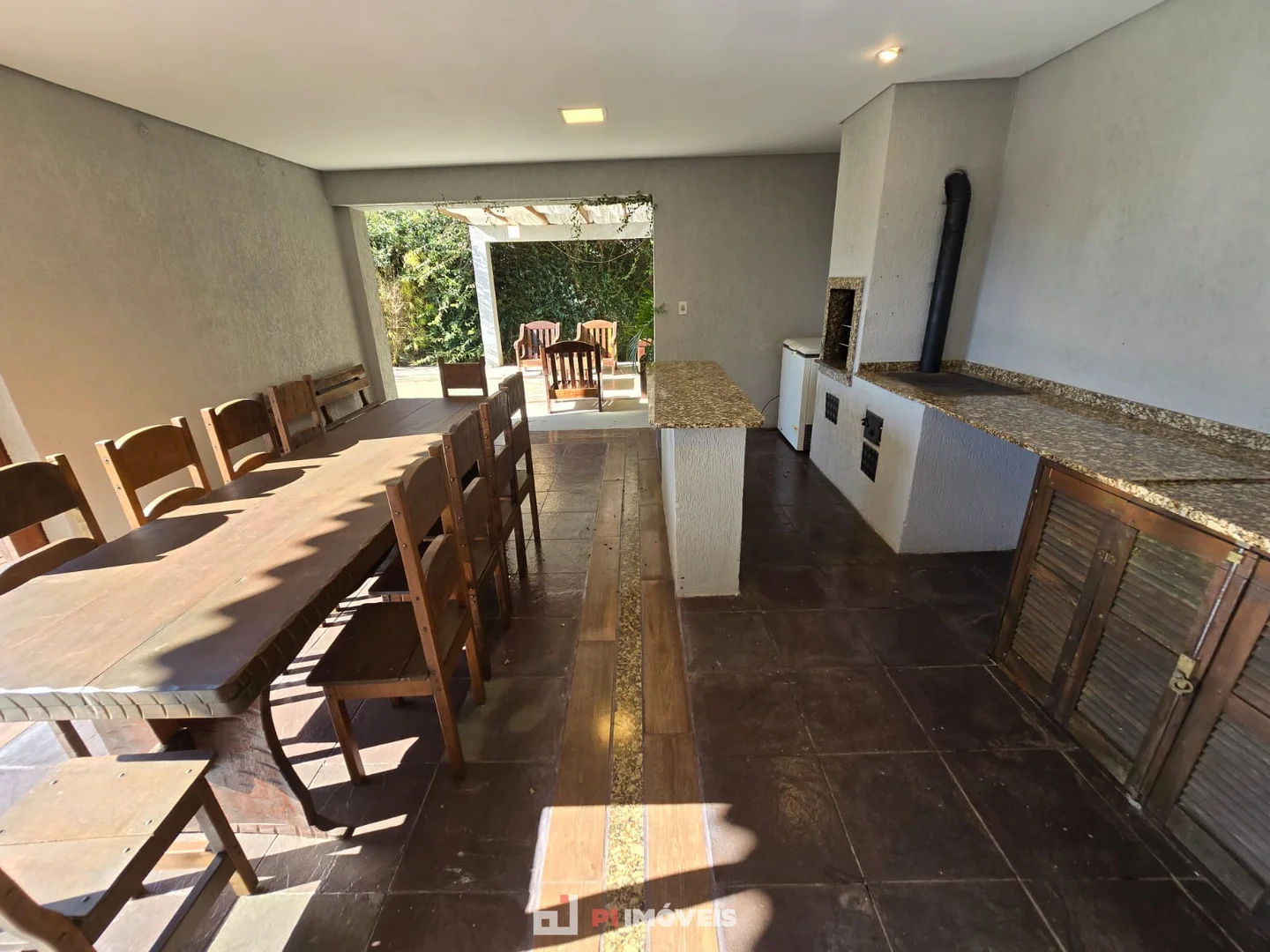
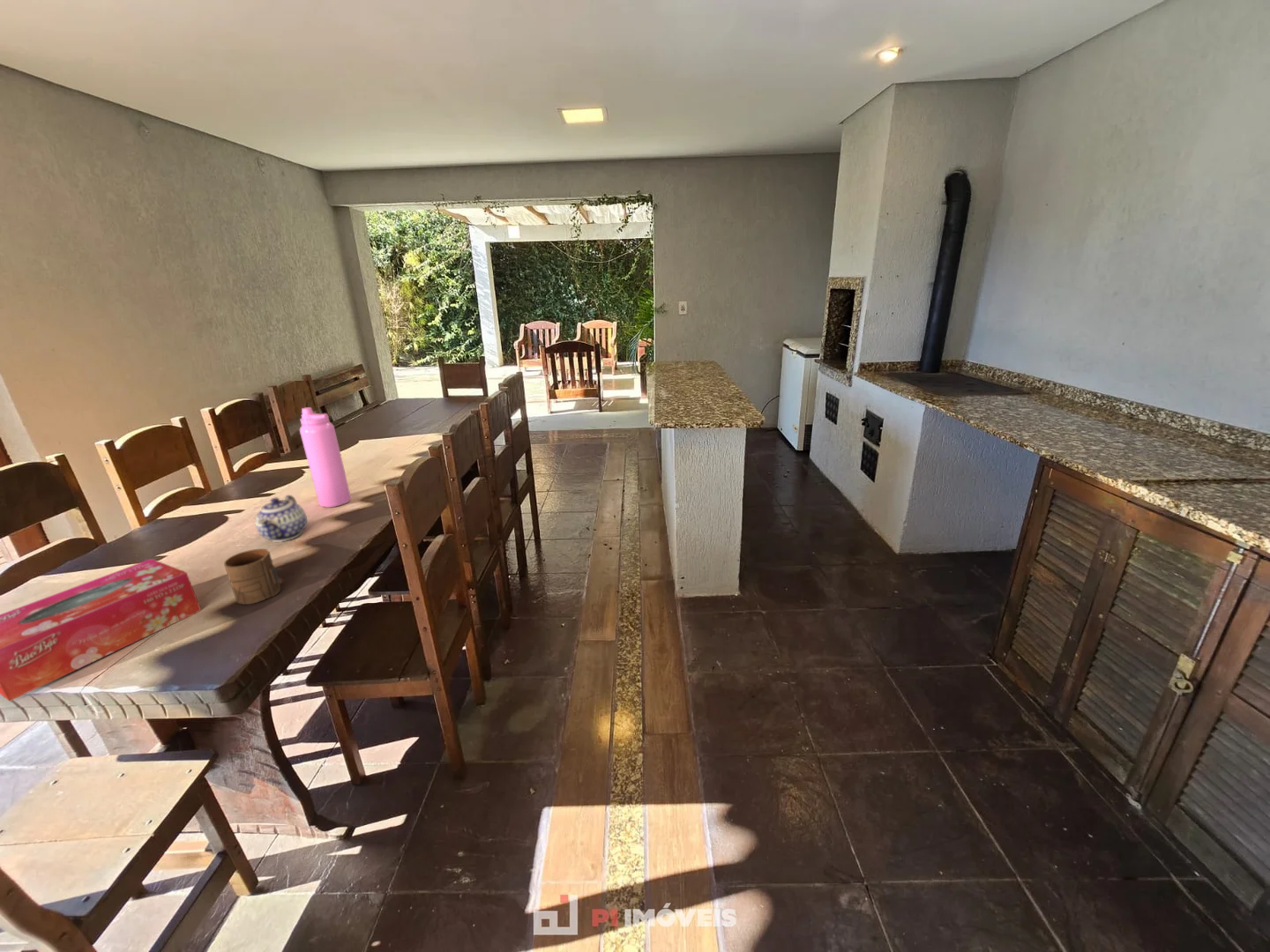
+ tissue box [0,558,202,702]
+ teapot [254,495,308,543]
+ water bottle [299,406,352,509]
+ cup [223,548,281,605]
